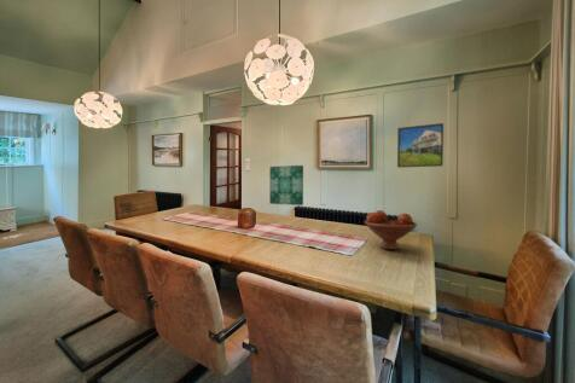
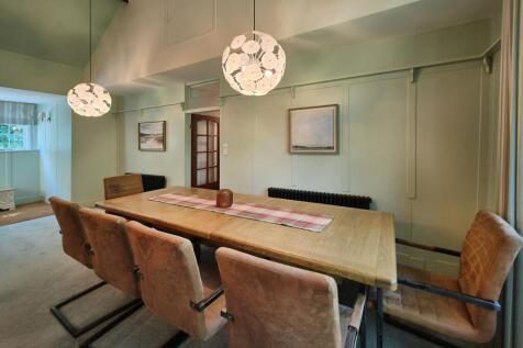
- wall art [268,164,304,207]
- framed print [396,122,445,169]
- fruit bowl [364,209,418,251]
